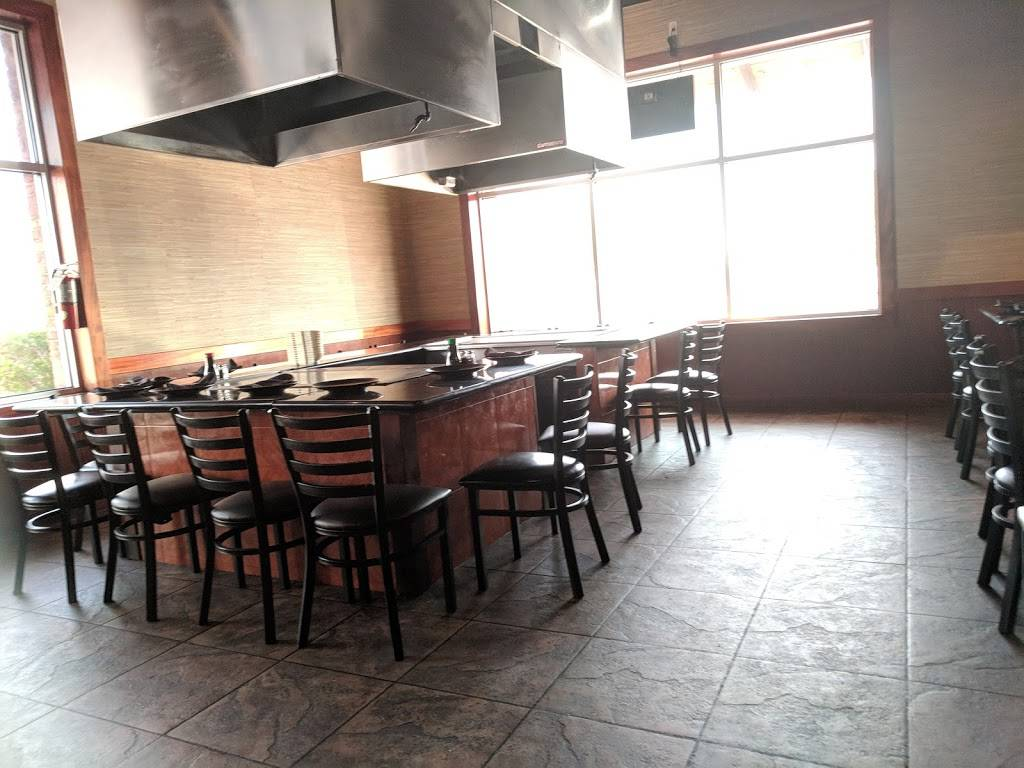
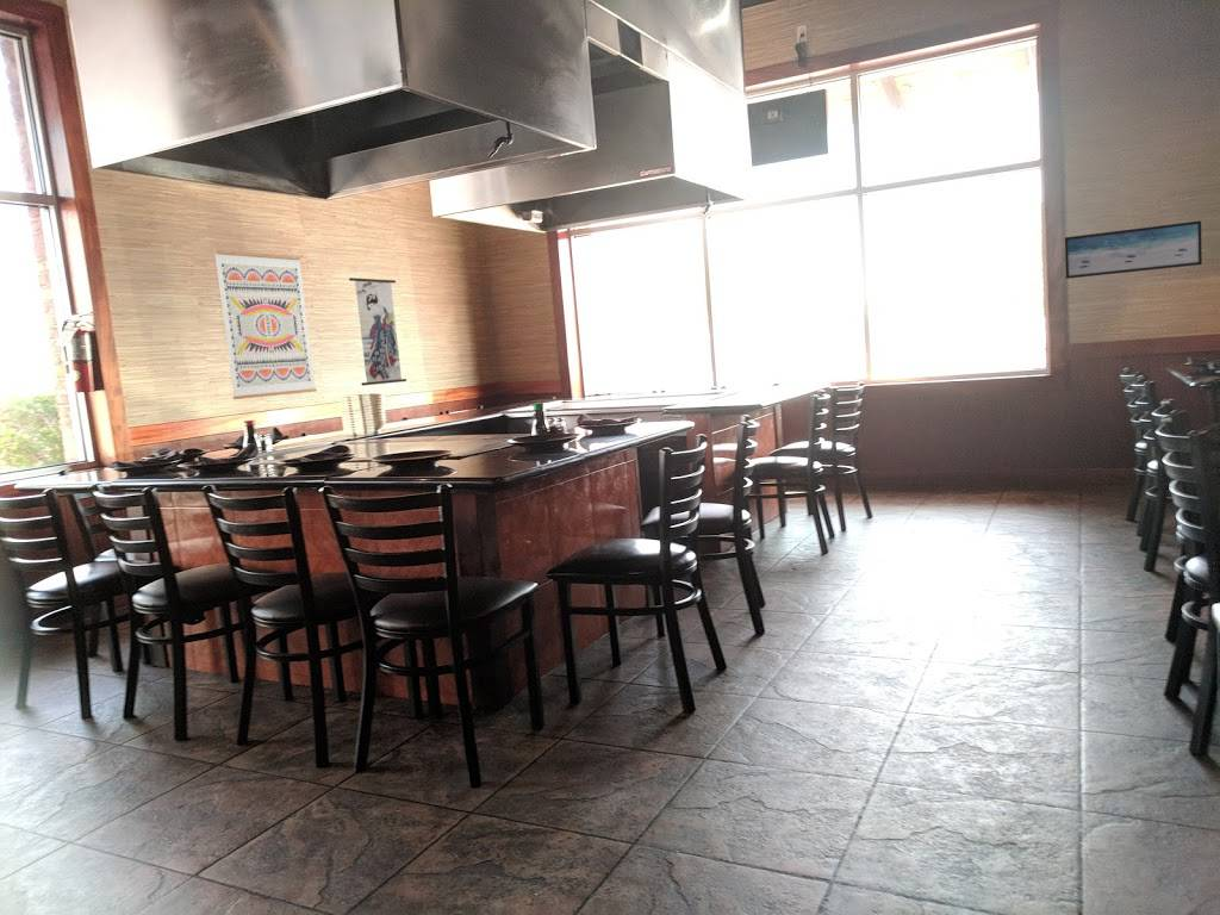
+ wall scroll [348,264,407,386]
+ wall art [212,249,318,400]
+ wall art [1064,219,1203,280]
